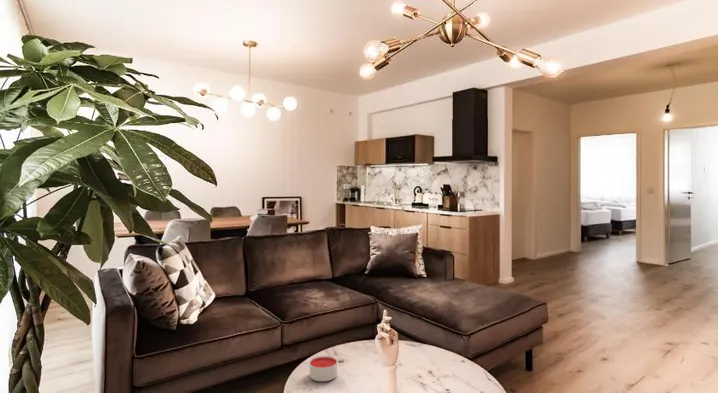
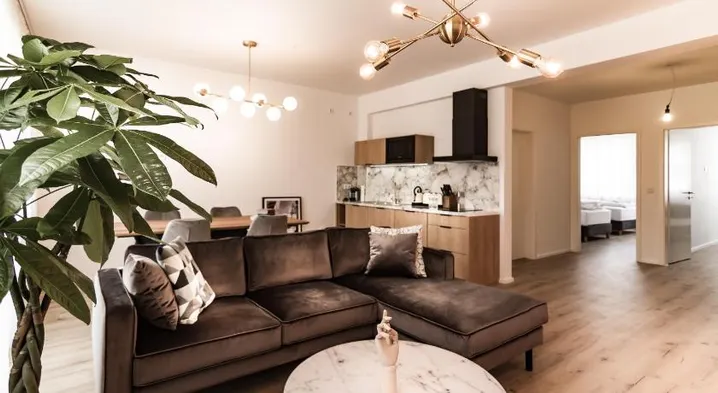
- candle [309,355,338,382]
